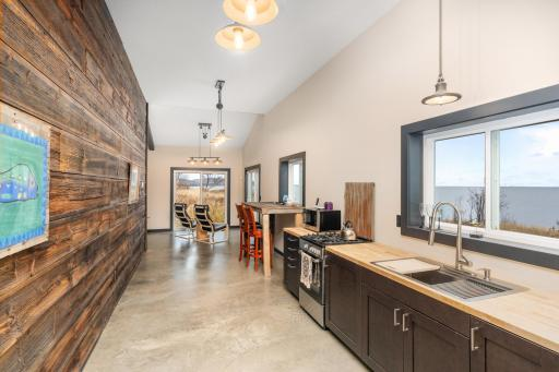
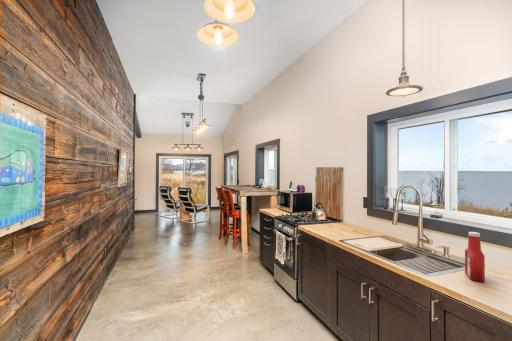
+ soap bottle [464,231,486,283]
